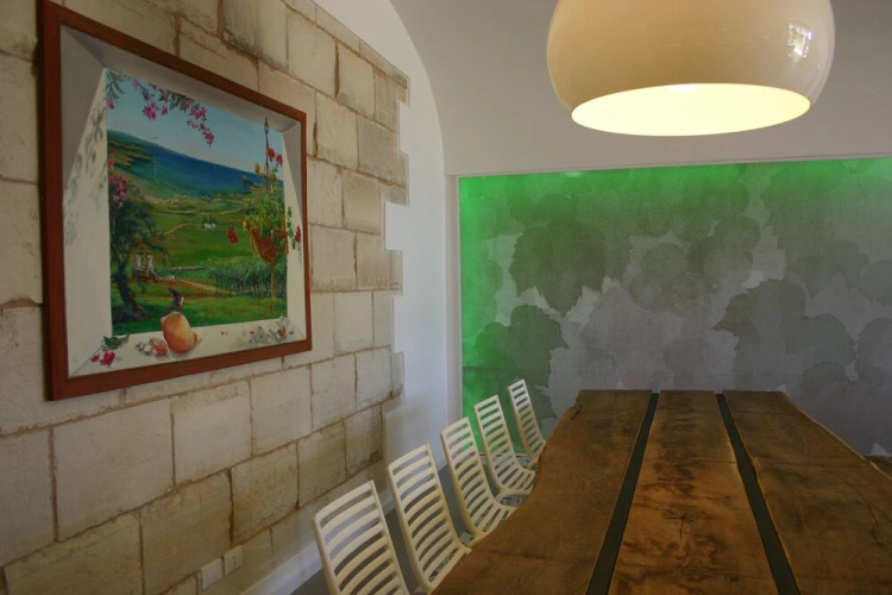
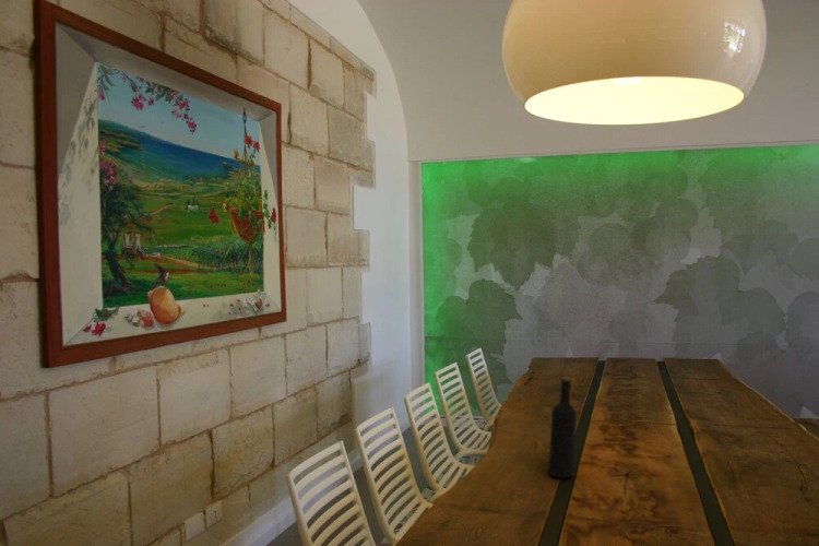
+ wine bottle [547,376,578,479]
